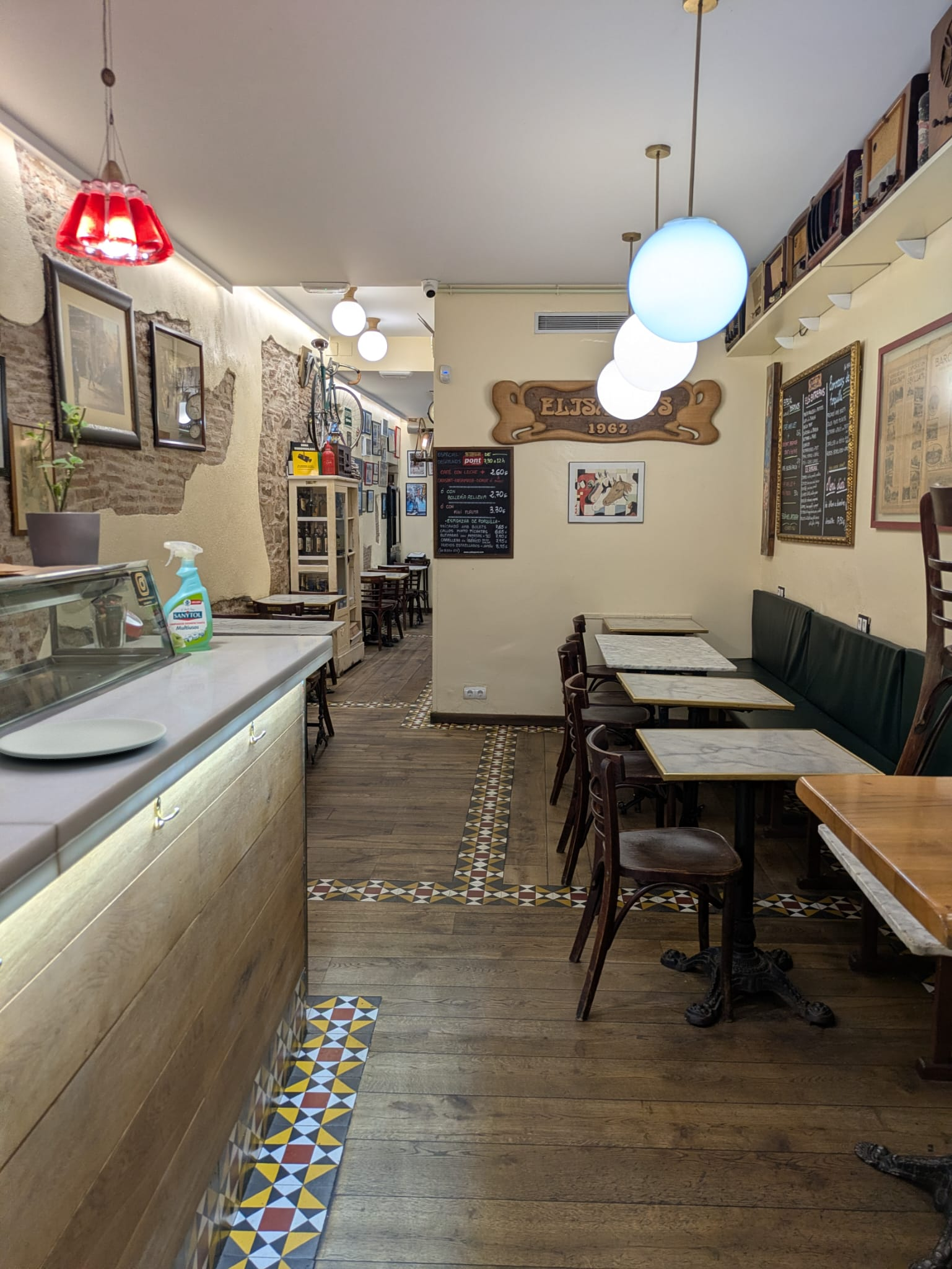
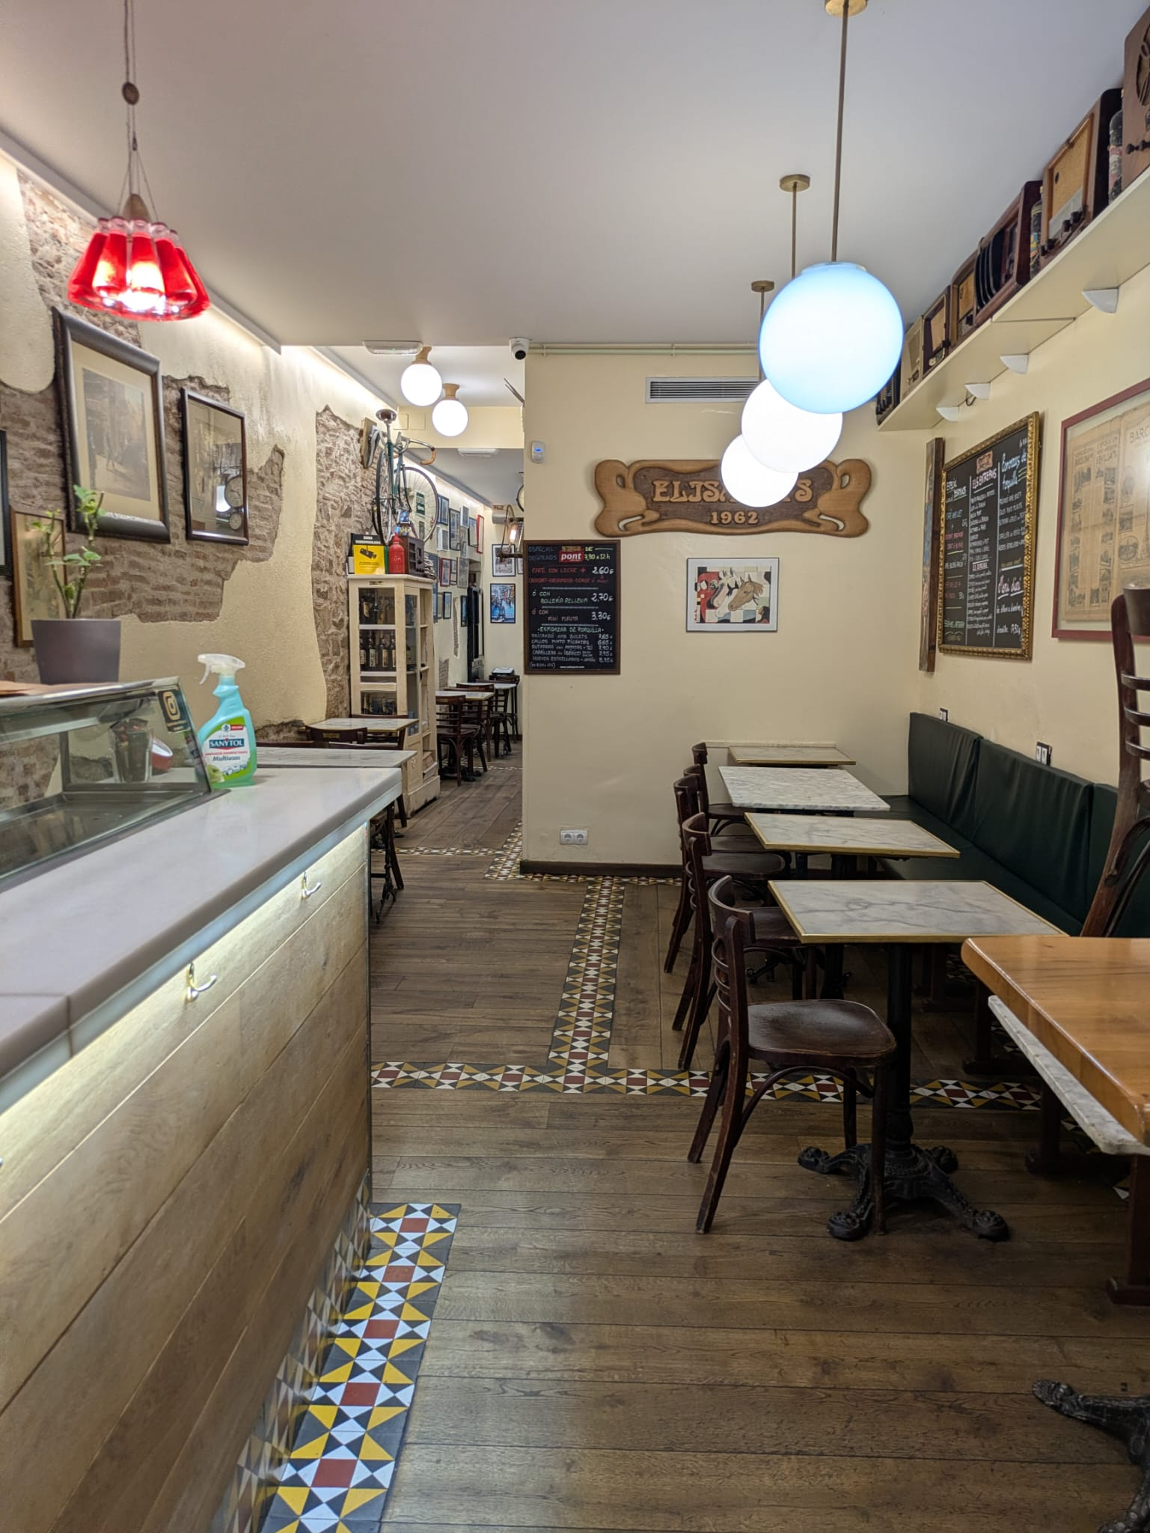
- paper plate [0,718,168,760]
